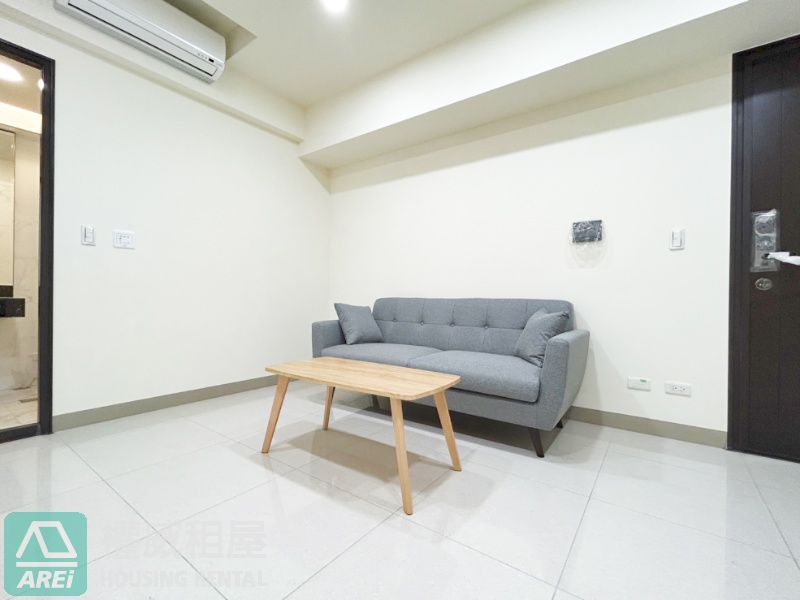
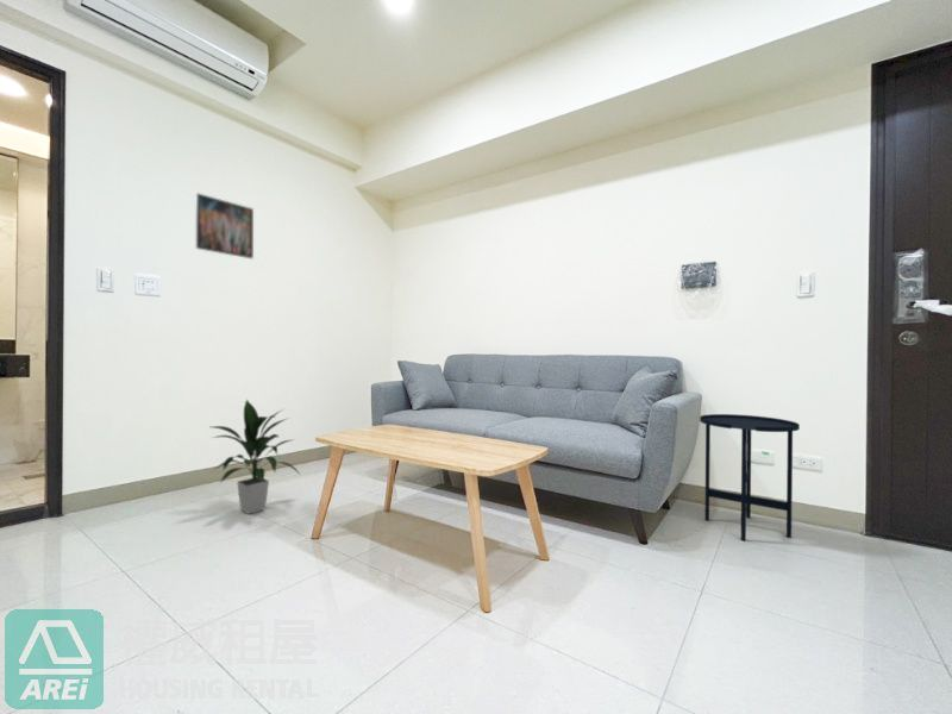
+ indoor plant [211,397,302,515]
+ side table [699,413,801,541]
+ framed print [195,192,255,259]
